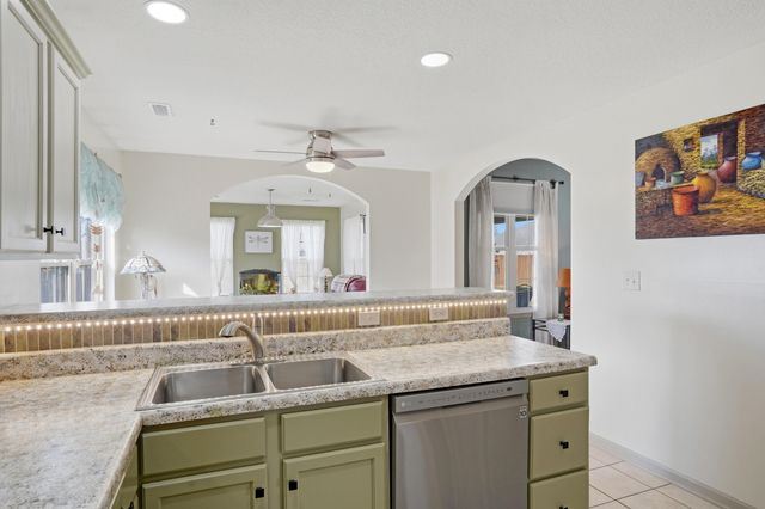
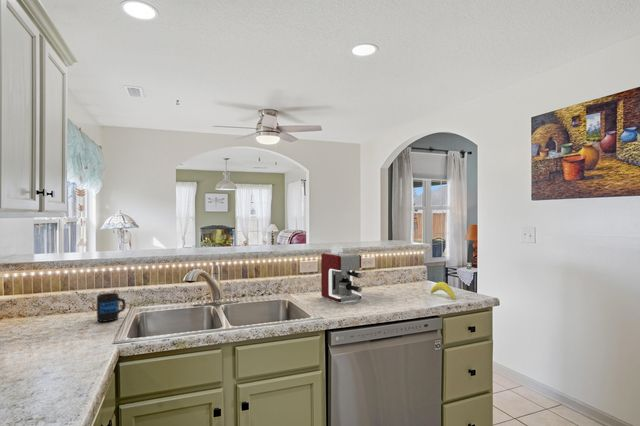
+ coffee maker [320,245,363,303]
+ banana [429,281,456,300]
+ mug [96,292,127,323]
